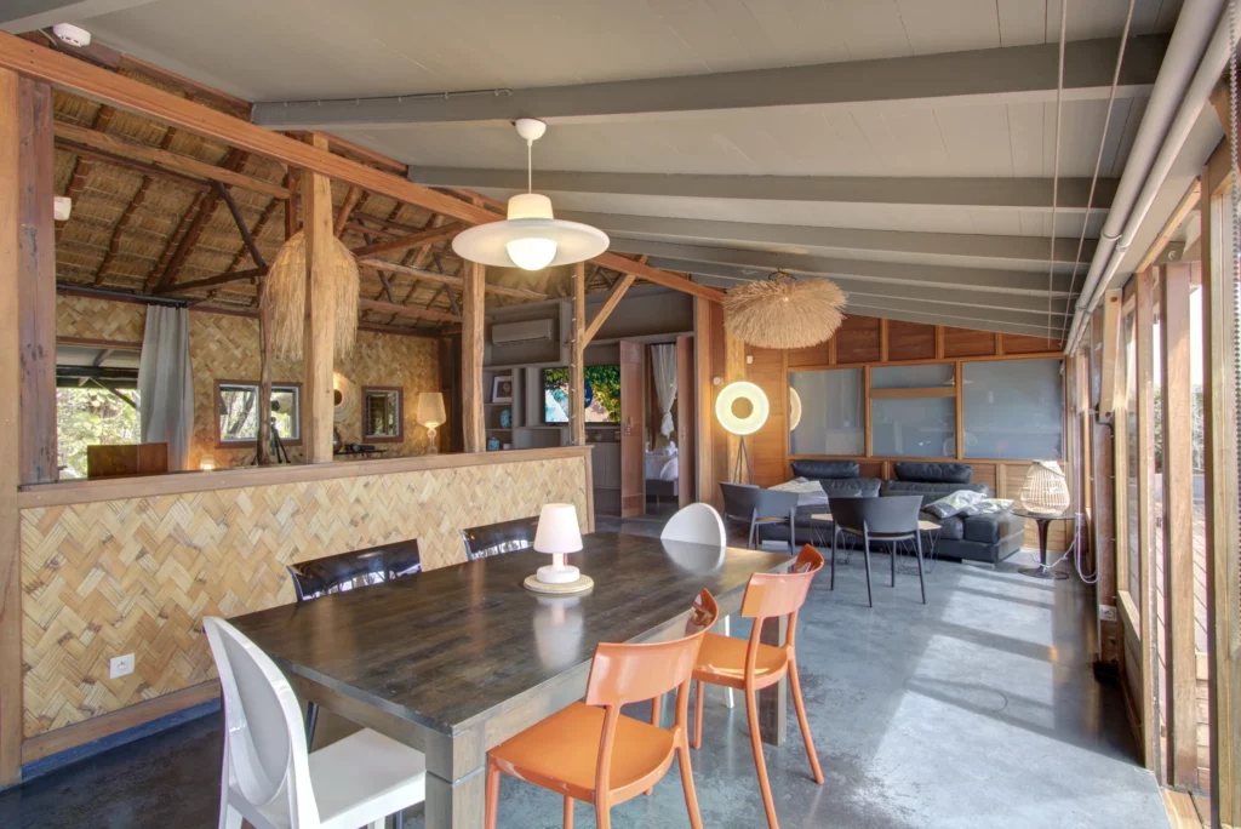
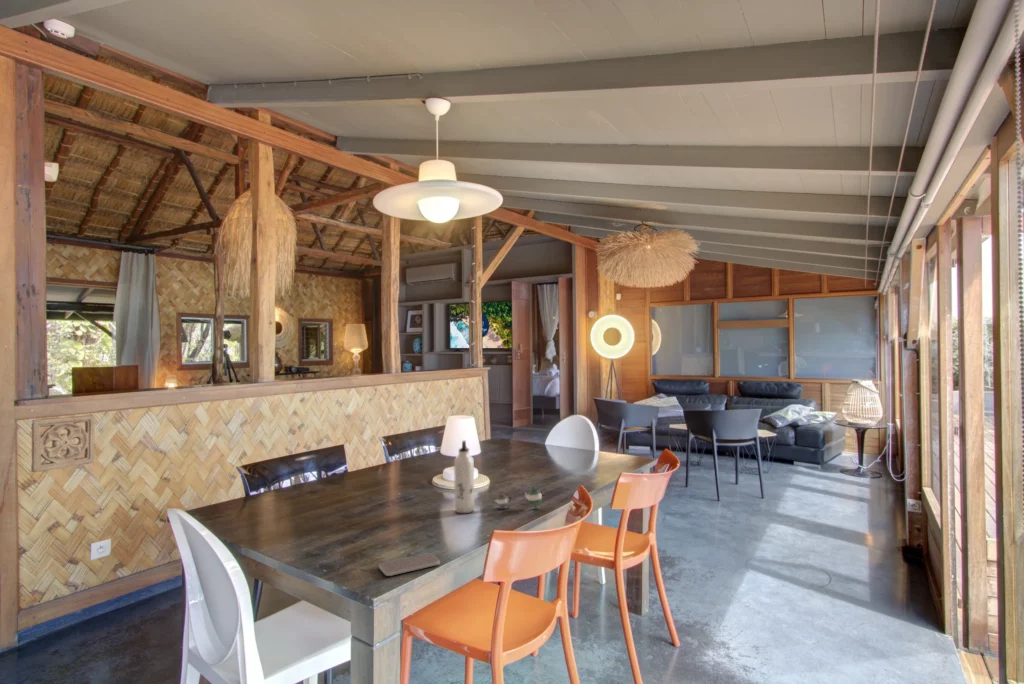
+ teapot [492,485,548,511]
+ wall ornament [30,414,96,473]
+ water bottle [453,439,475,514]
+ smartphone [378,552,441,577]
